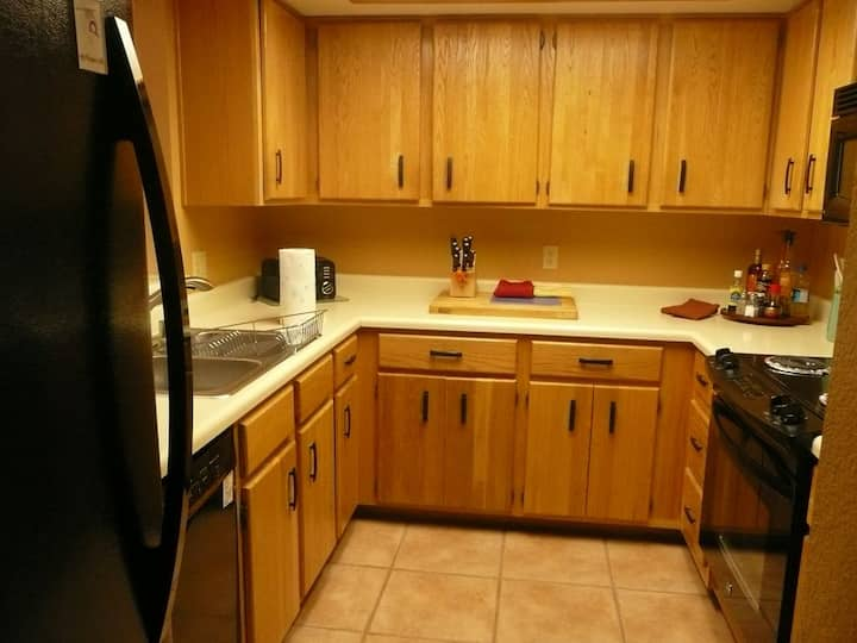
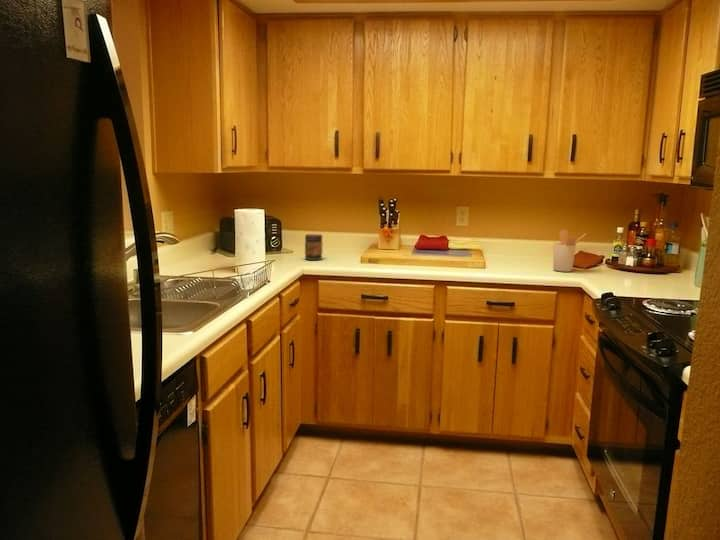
+ utensil holder [552,229,587,273]
+ jar [304,233,323,261]
